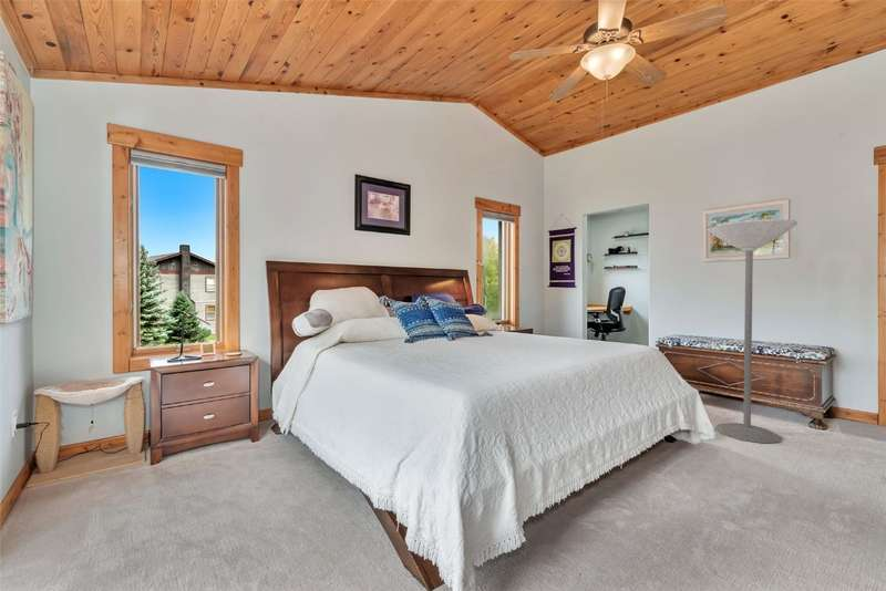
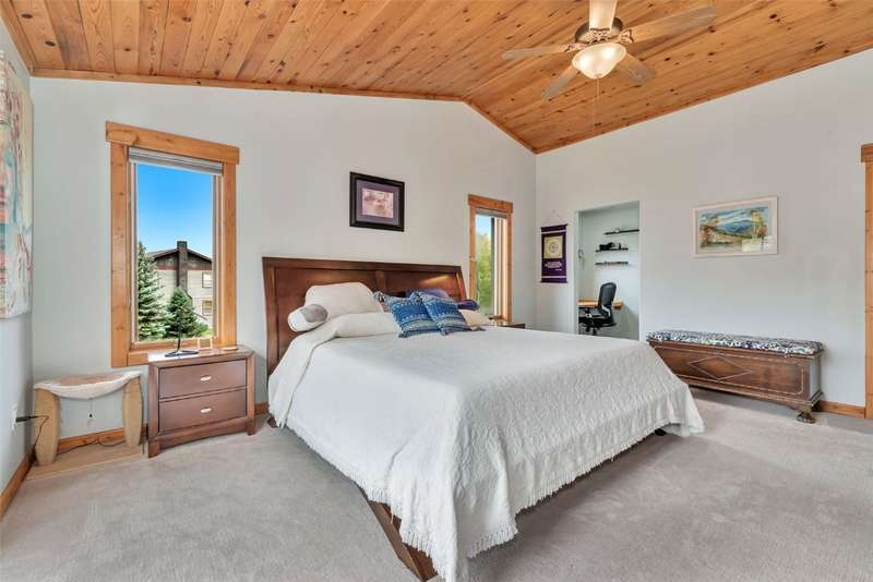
- floor lamp [704,218,799,445]
